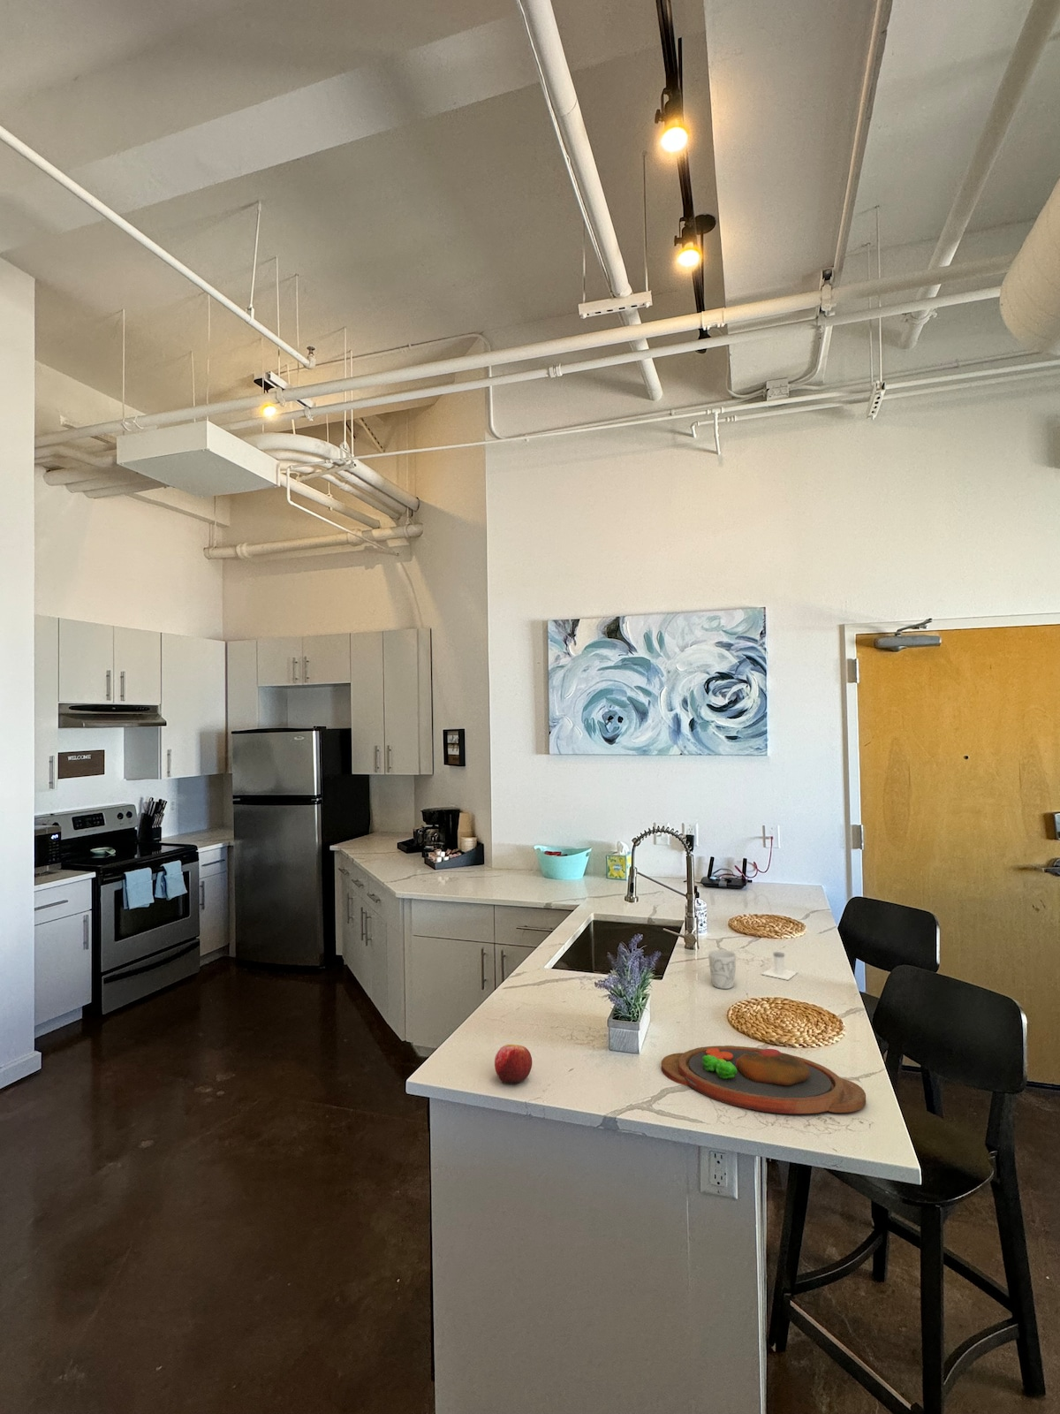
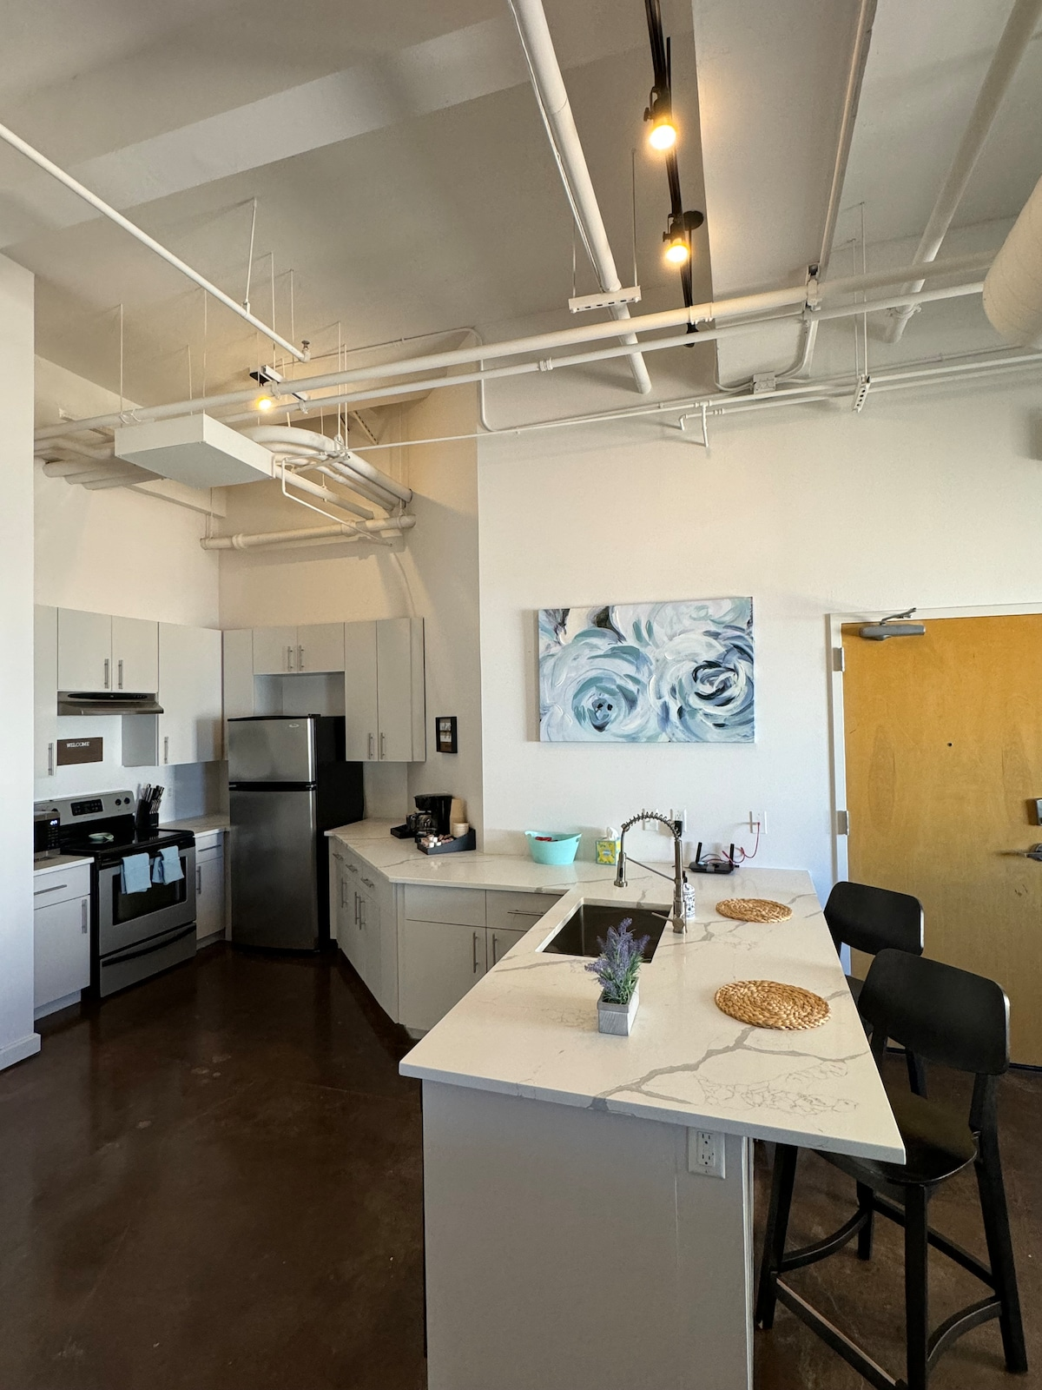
- apple [493,1043,532,1086]
- mug [707,949,737,990]
- salt shaker [760,951,798,981]
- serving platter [660,1044,866,1114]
